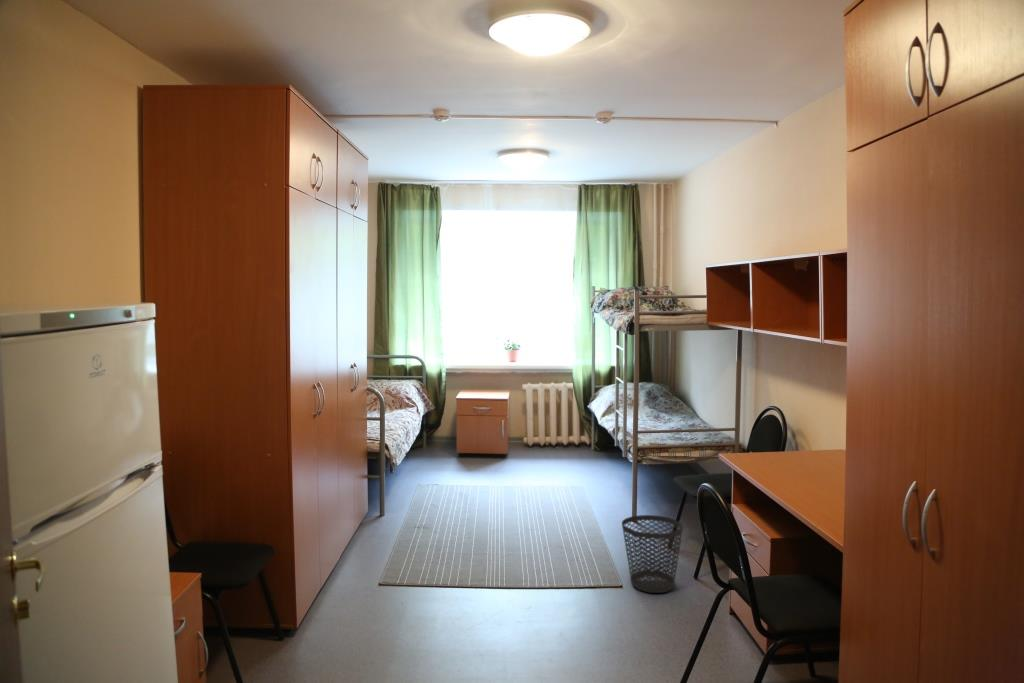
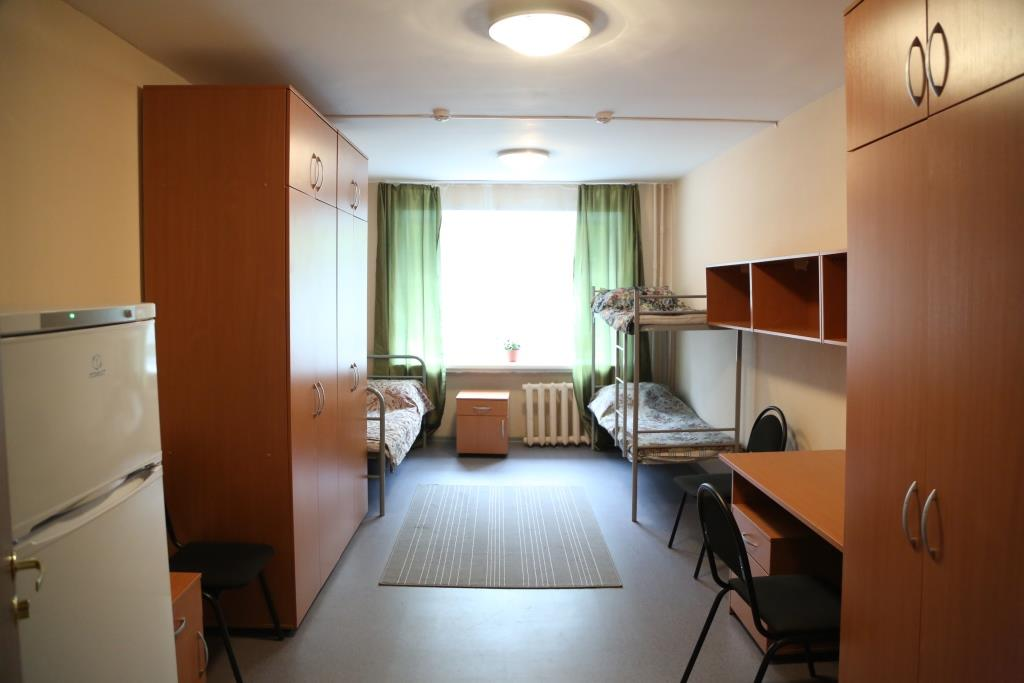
- wastebasket [621,514,684,594]
